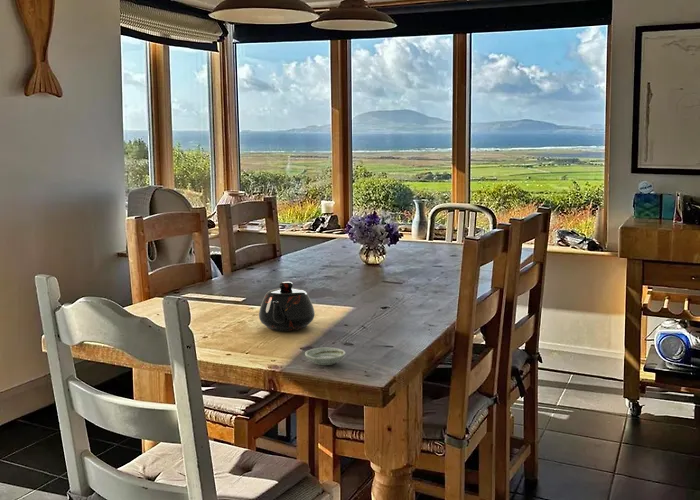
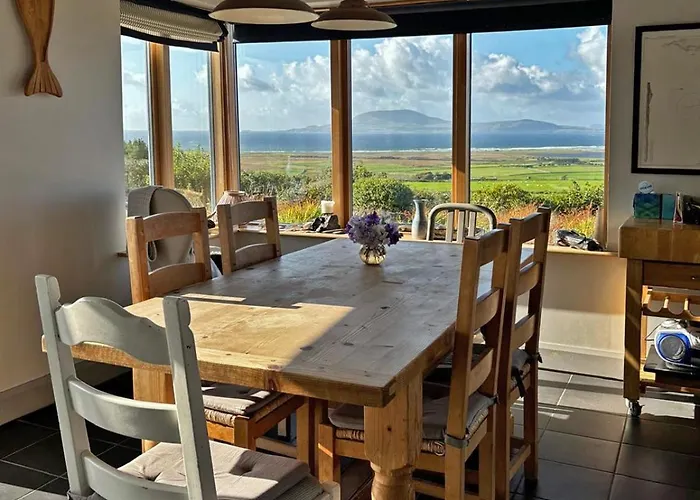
- saucer [304,347,347,366]
- teapot [258,280,316,332]
